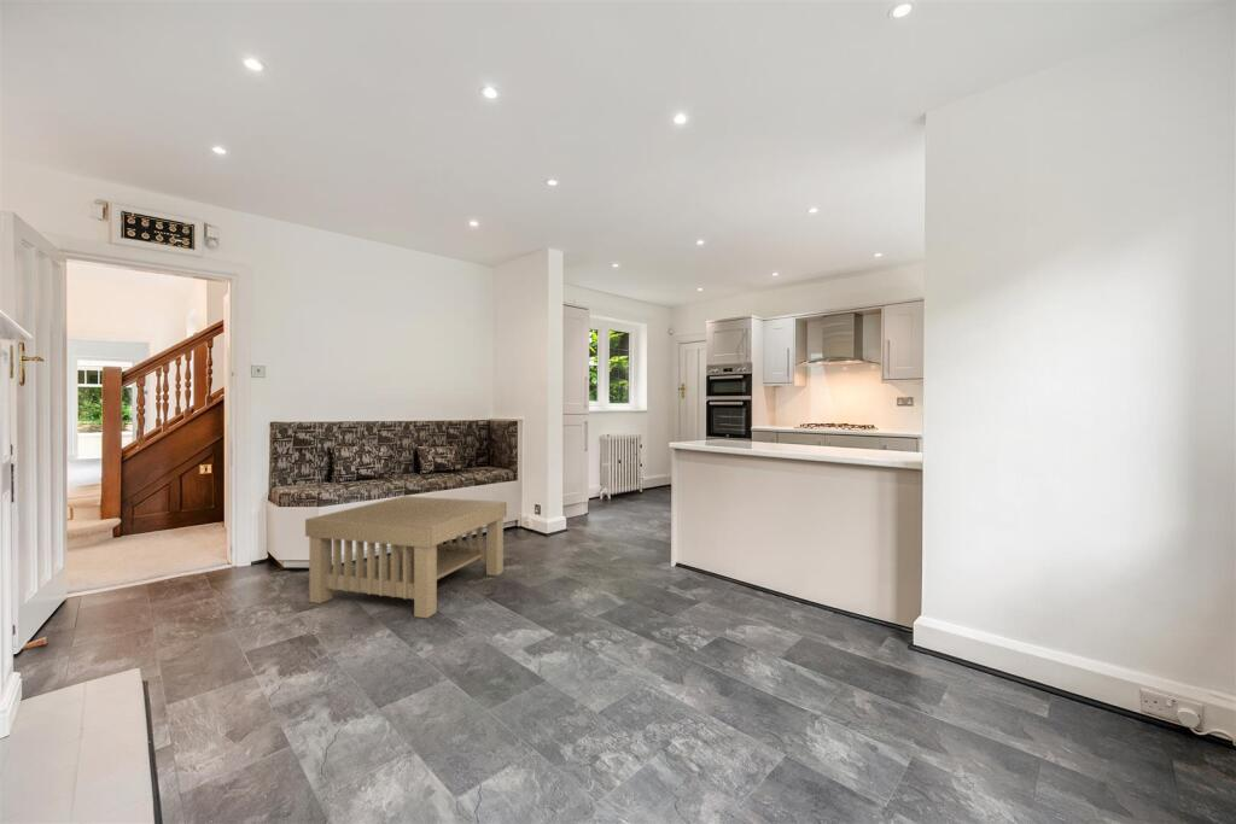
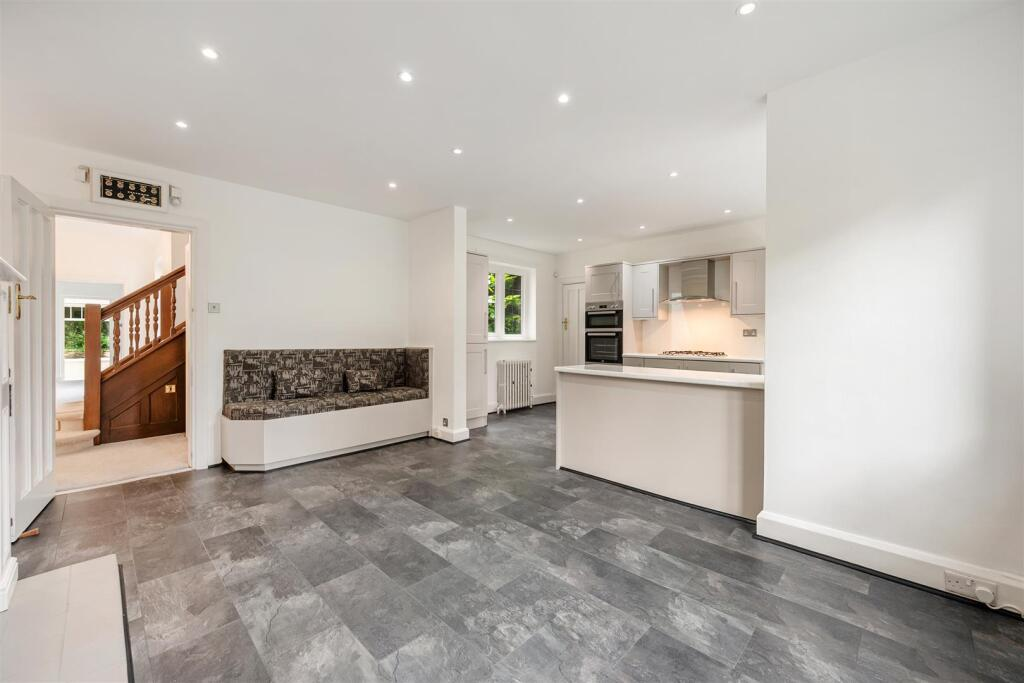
- coffee table [304,495,508,619]
